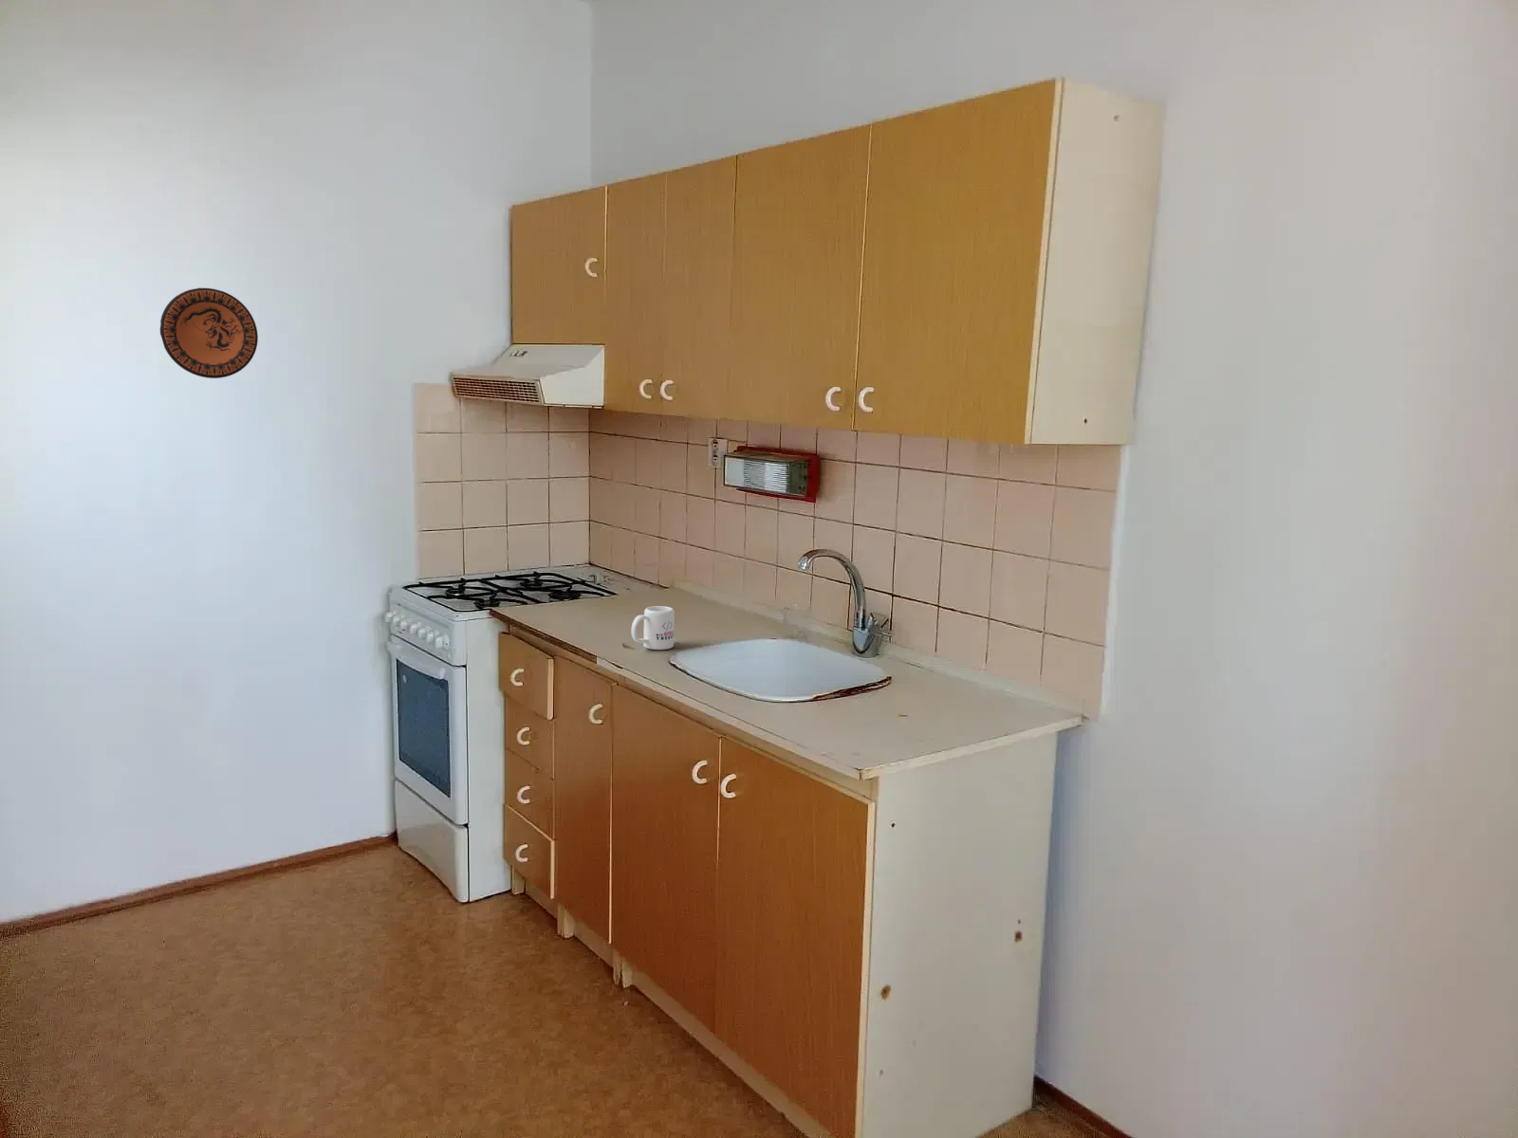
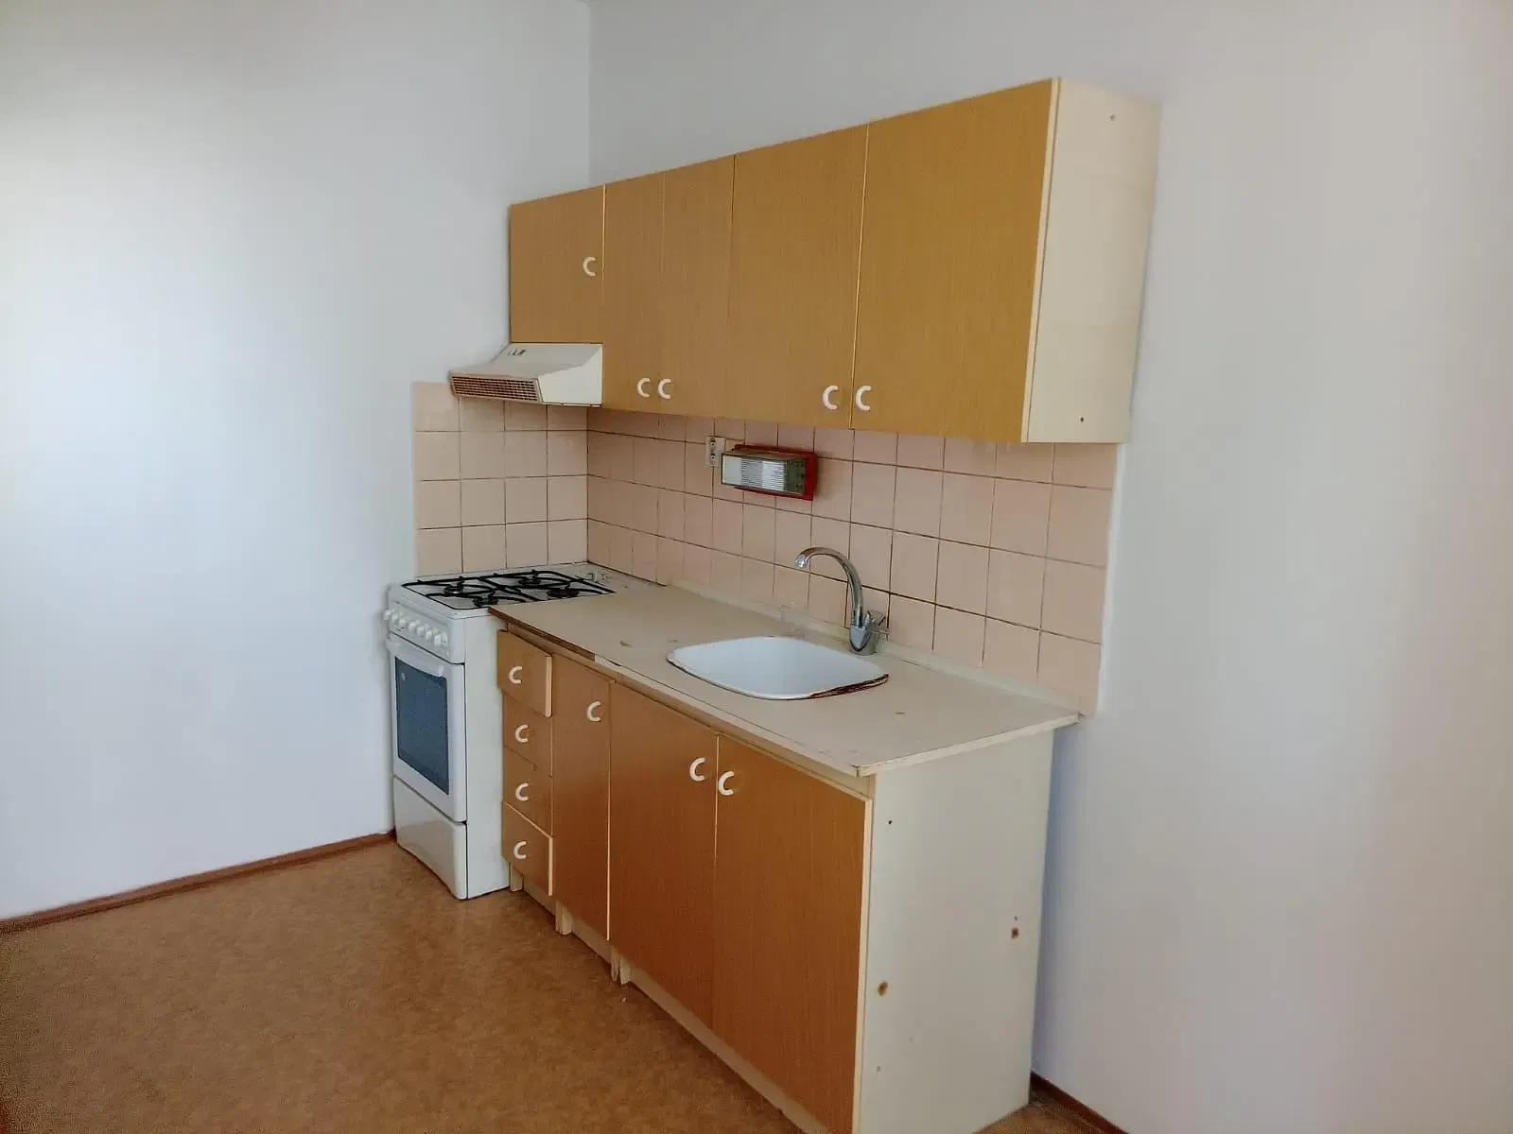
- decorative plate [159,287,259,379]
- mug [630,605,675,650]
